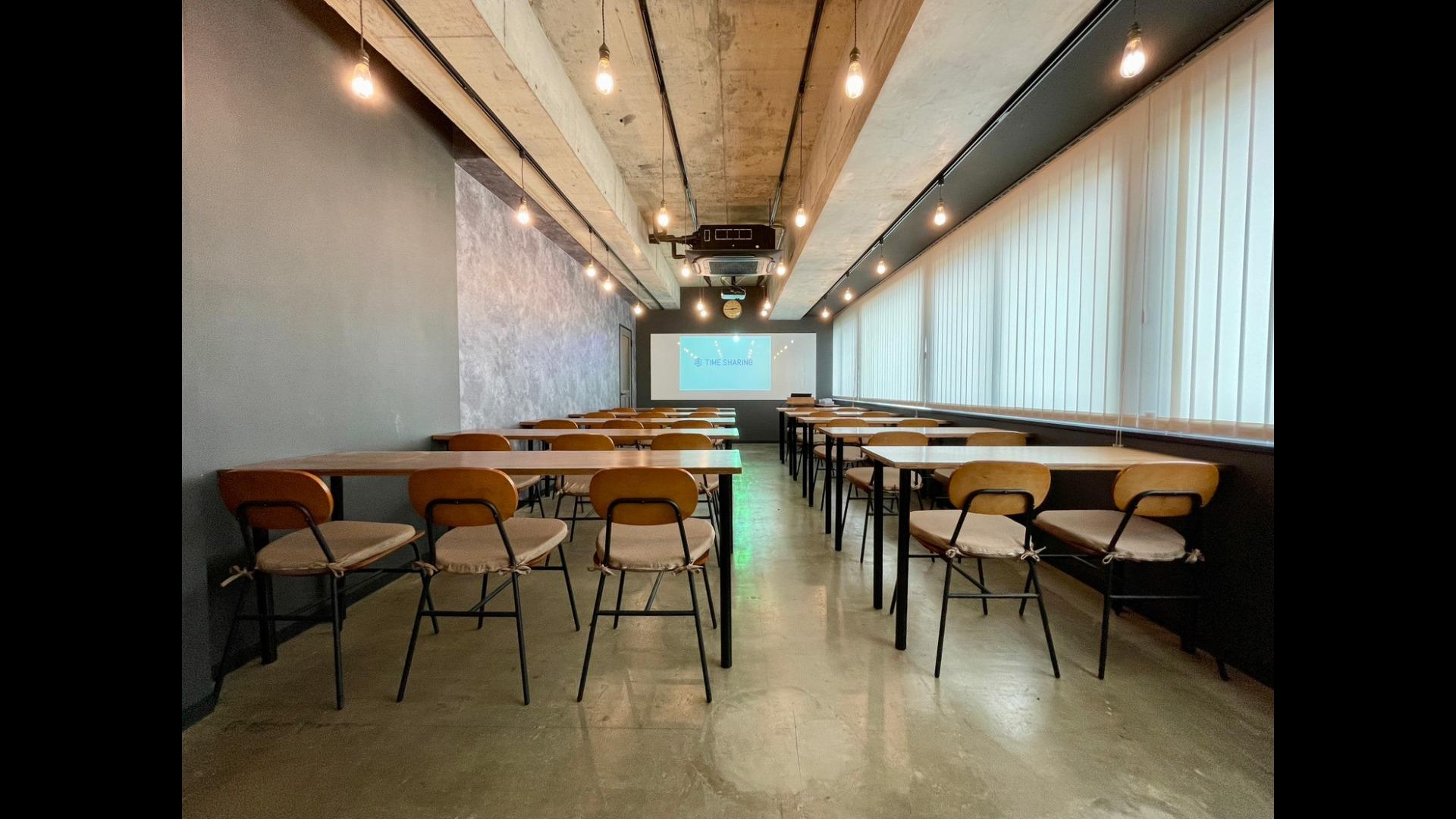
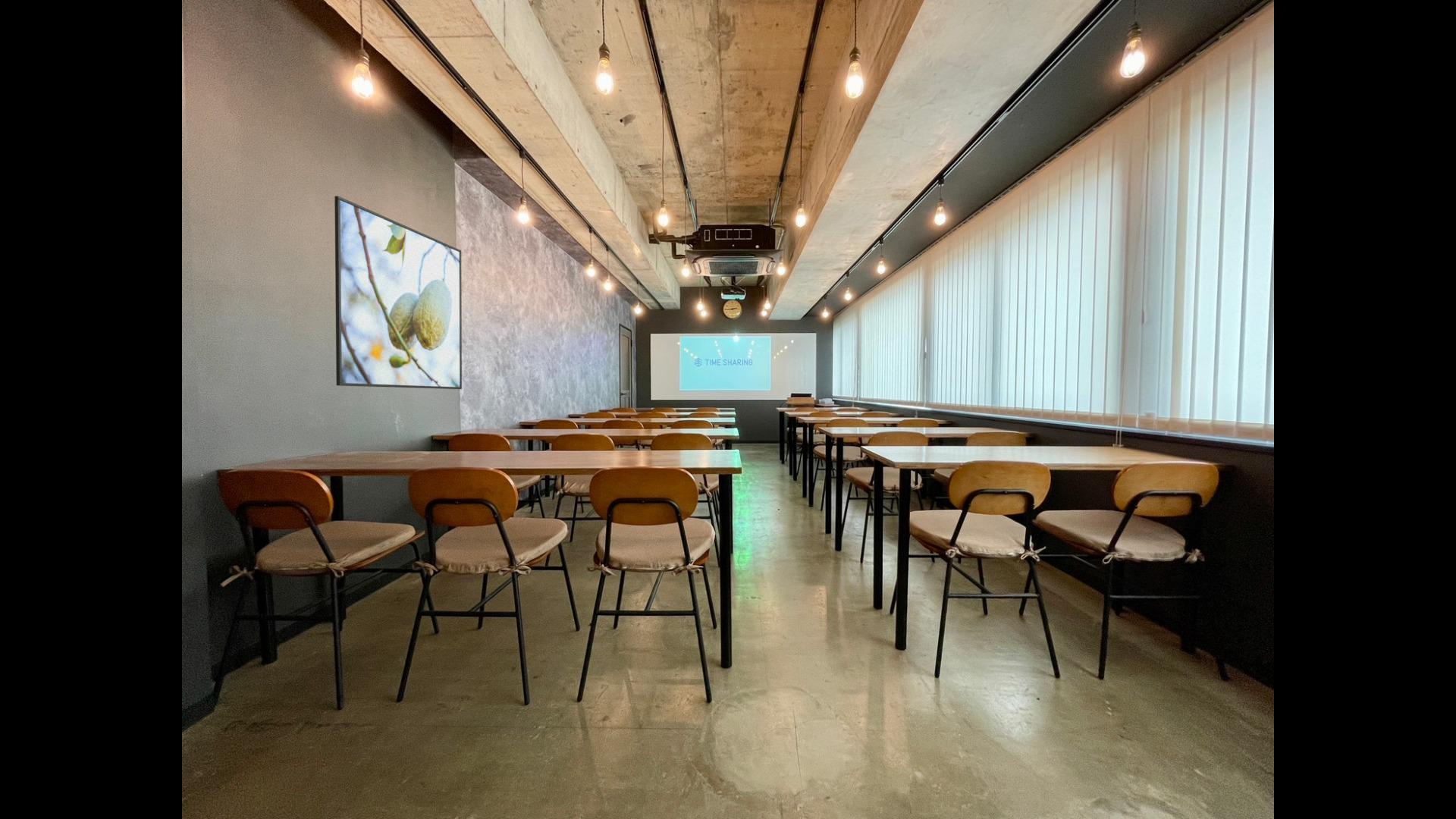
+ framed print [334,196,463,390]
